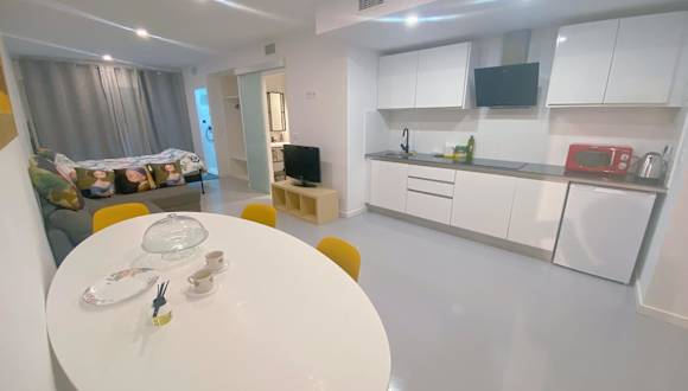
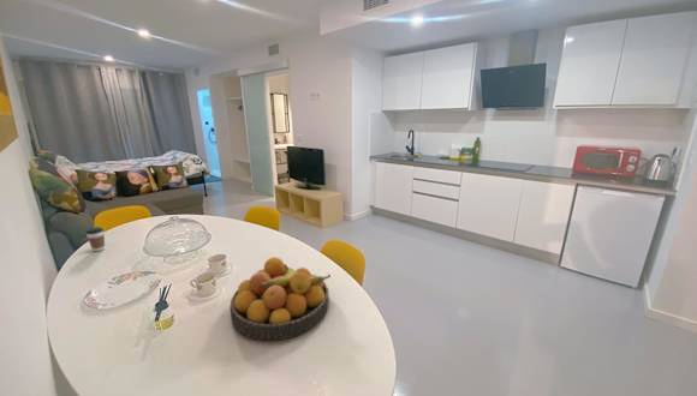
+ coffee cup [84,226,106,252]
+ fruit bowl [230,256,332,341]
